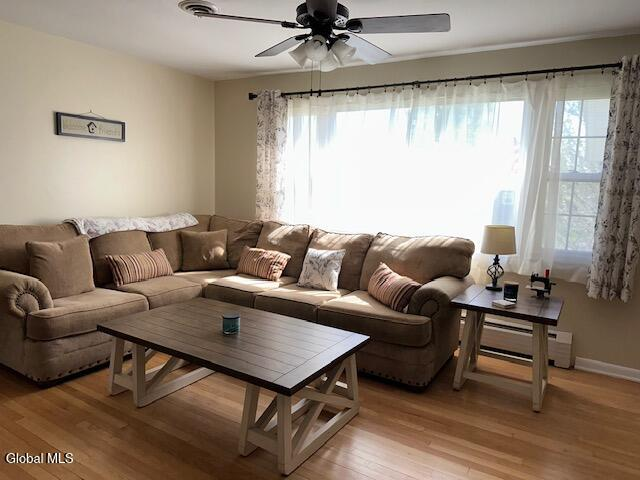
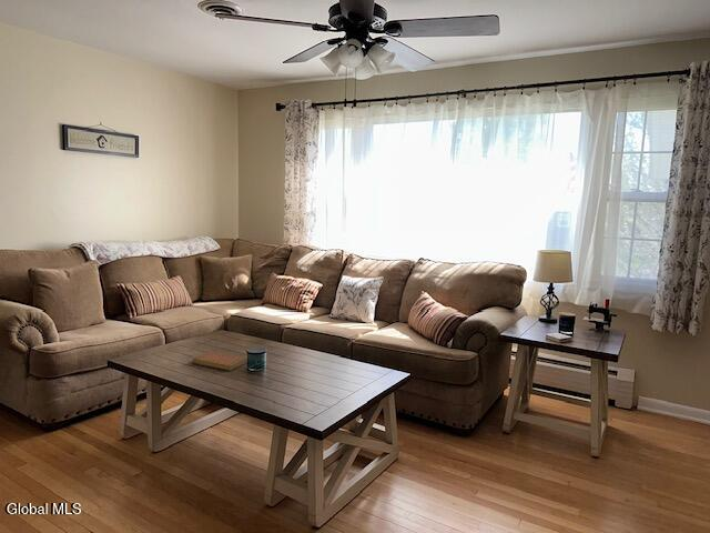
+ notebook [191,350,248,372]
